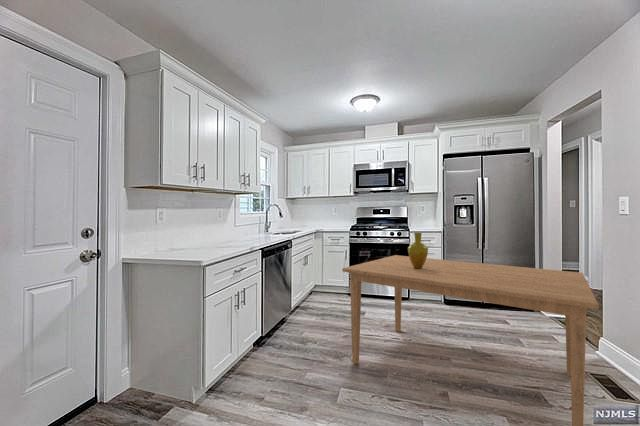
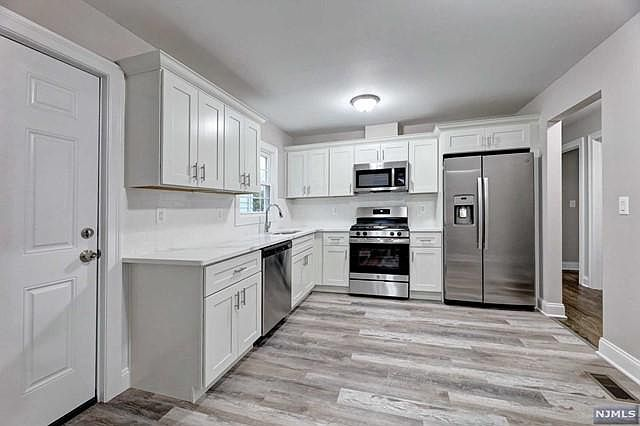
- vase [407,232,429,269]
- dining table [341,254,600,426]
